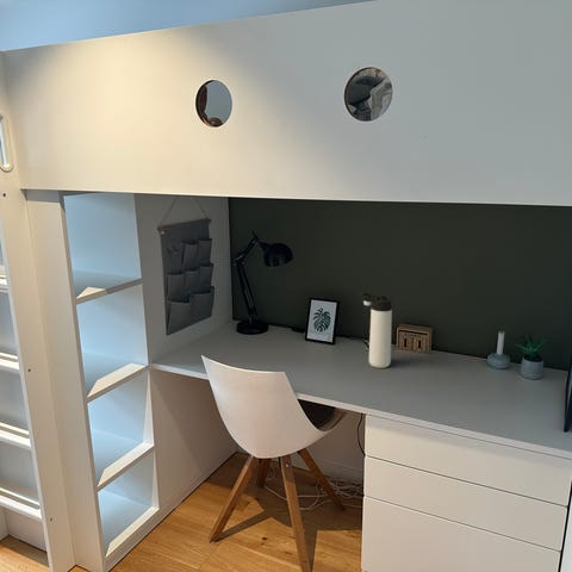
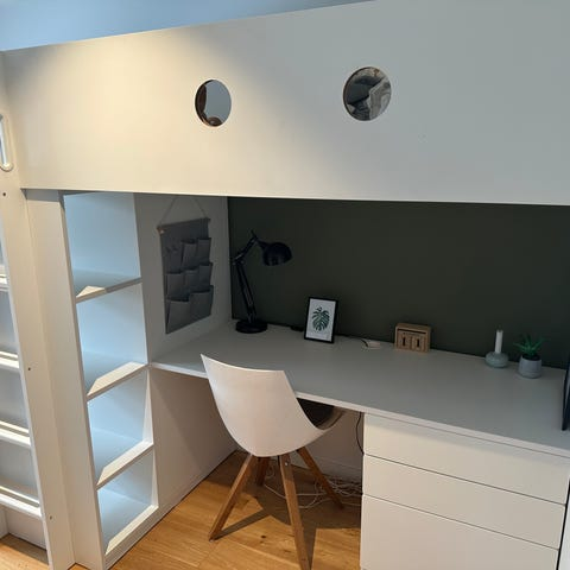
- thermos bottle [360,292,393,369]
